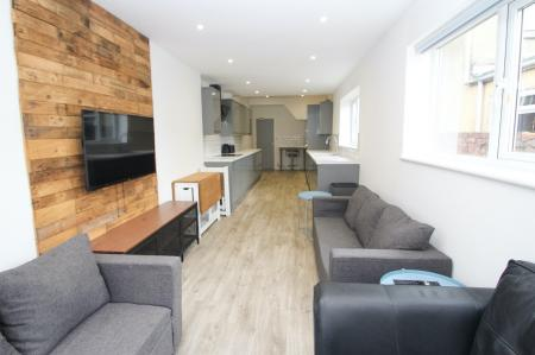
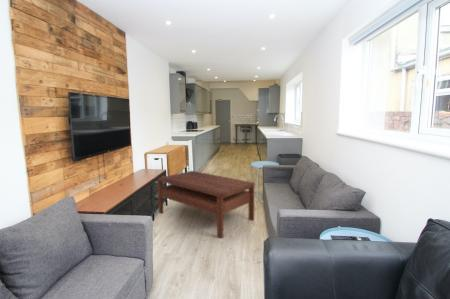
+ coffee table [156,170,256,239]
